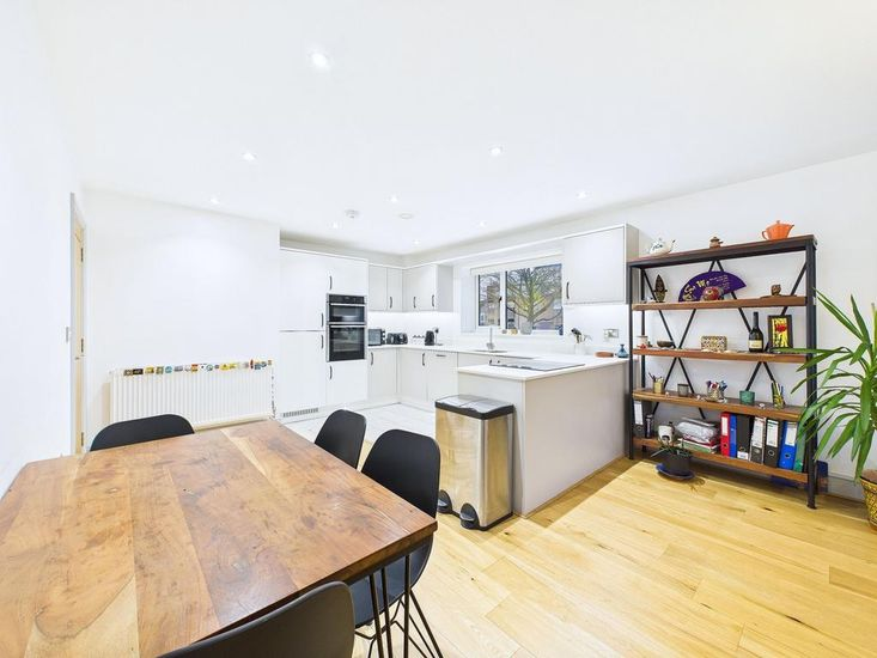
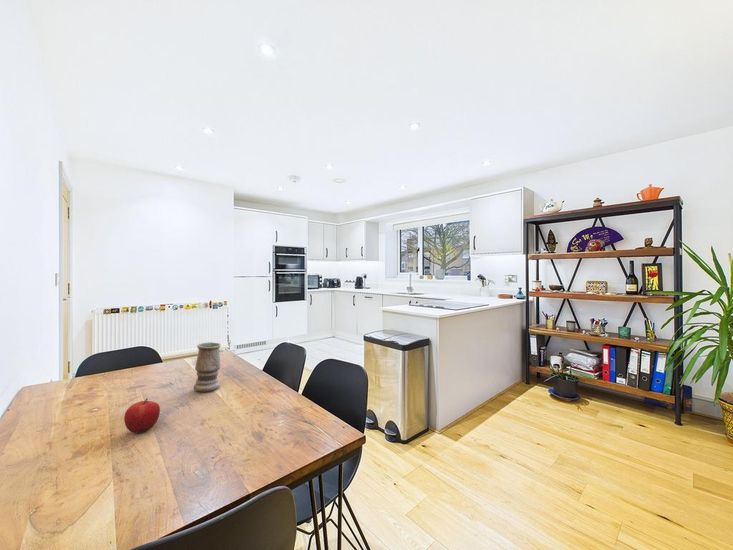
+ vase [193,341,222,393]
+ fruit [123,397,161,434]
